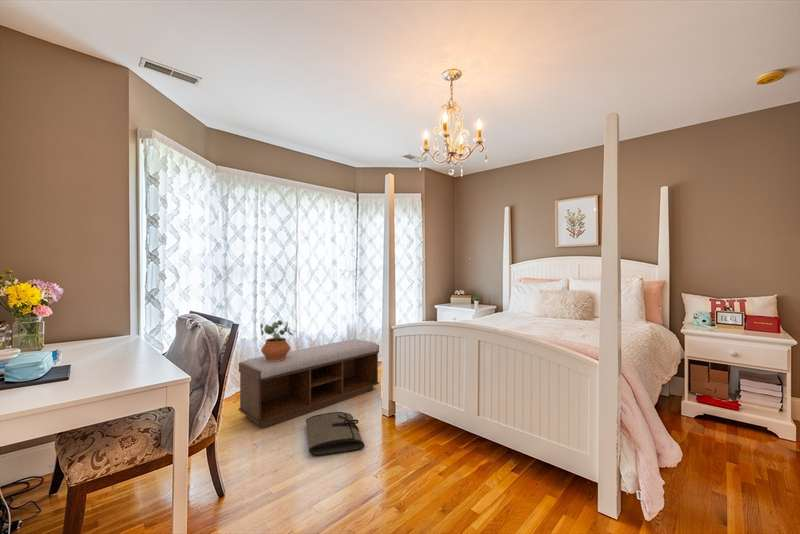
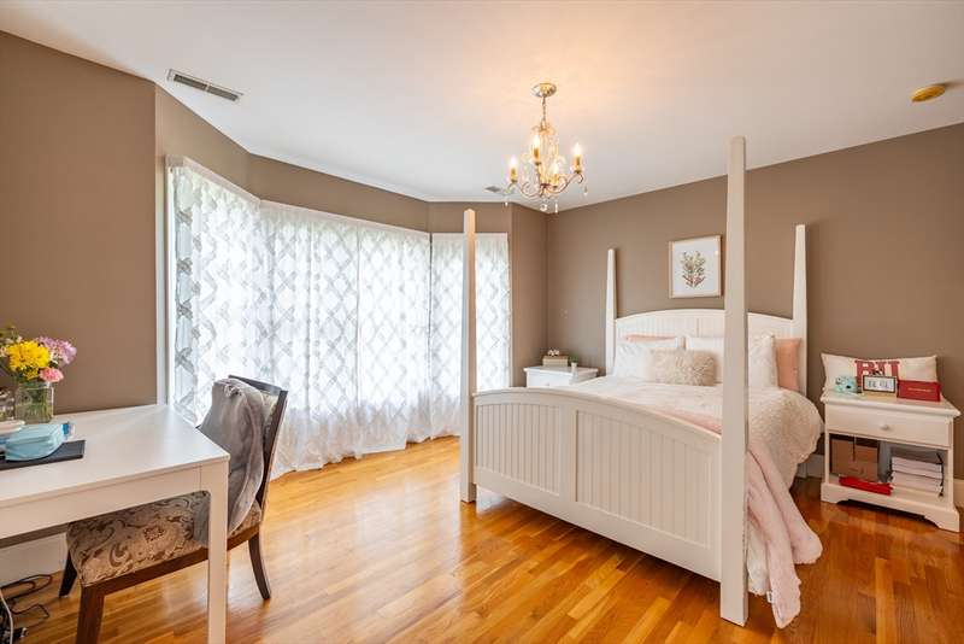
- bench [238,338,380,429]
- tool roll [305,411,366,457]
- potted plant [259,319,296,361]
